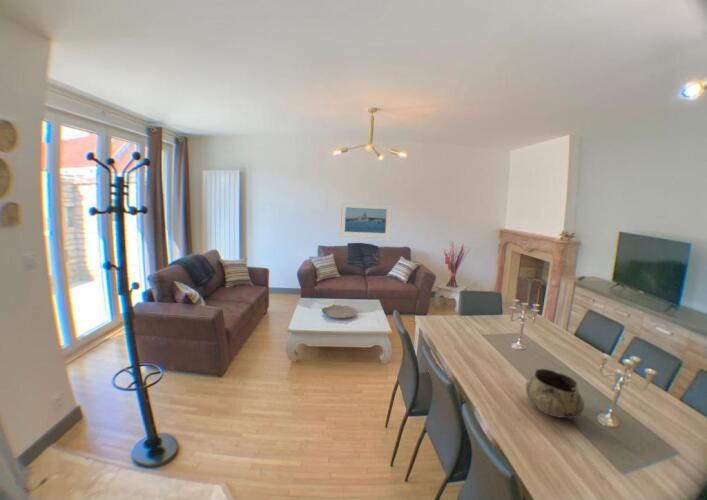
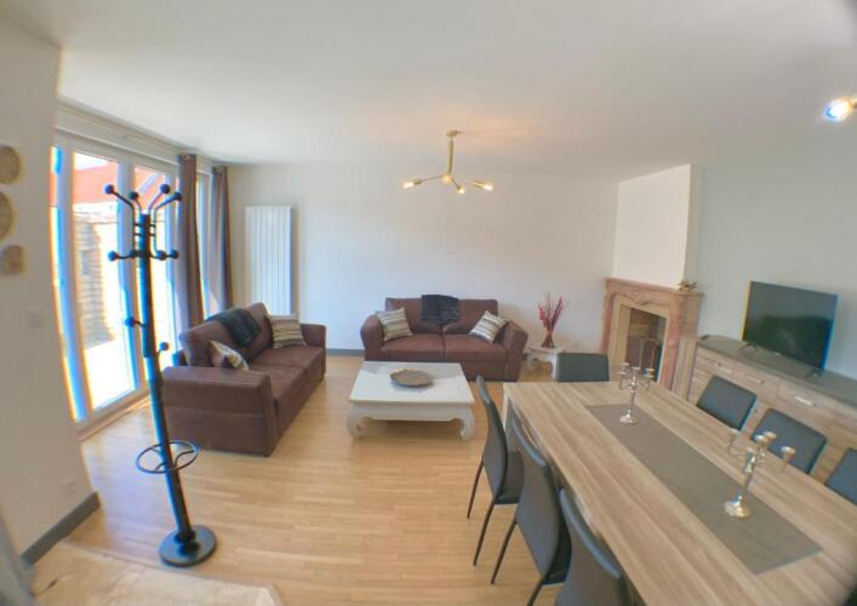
- decorative bowl [525,368,585,420]
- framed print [338,201,393,240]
